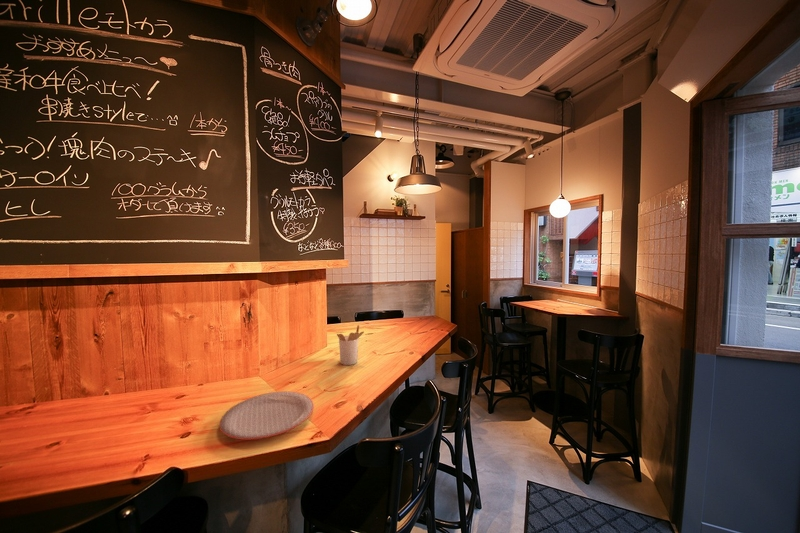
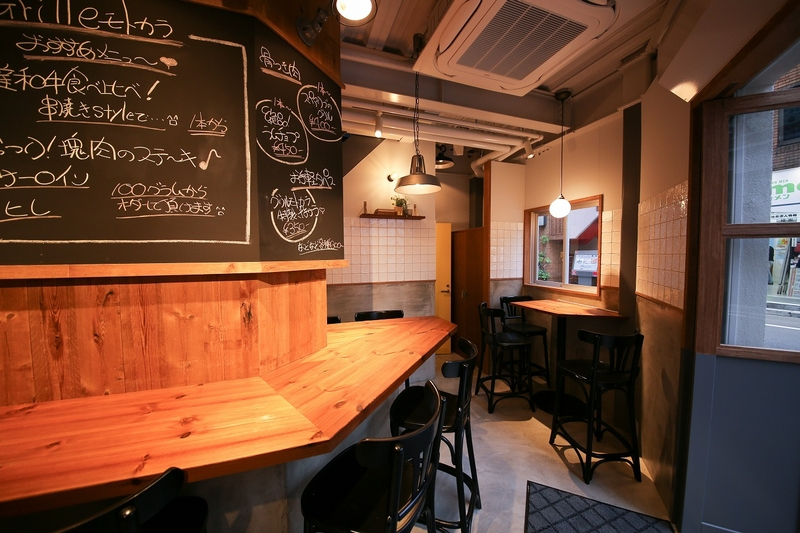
- utensil holder [336,324,365,366]
- plate [218,390,315,441]
